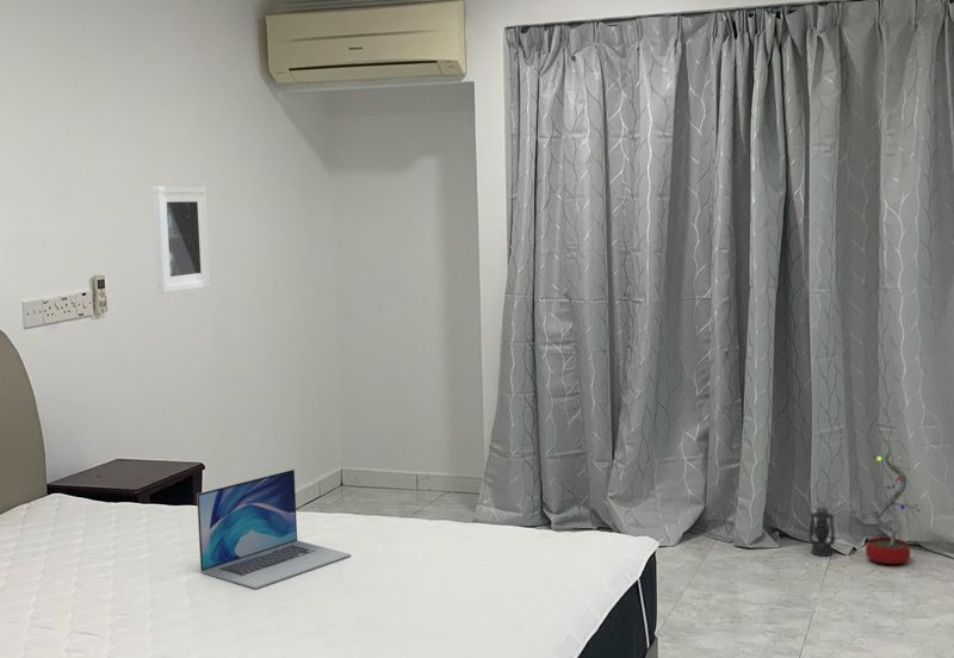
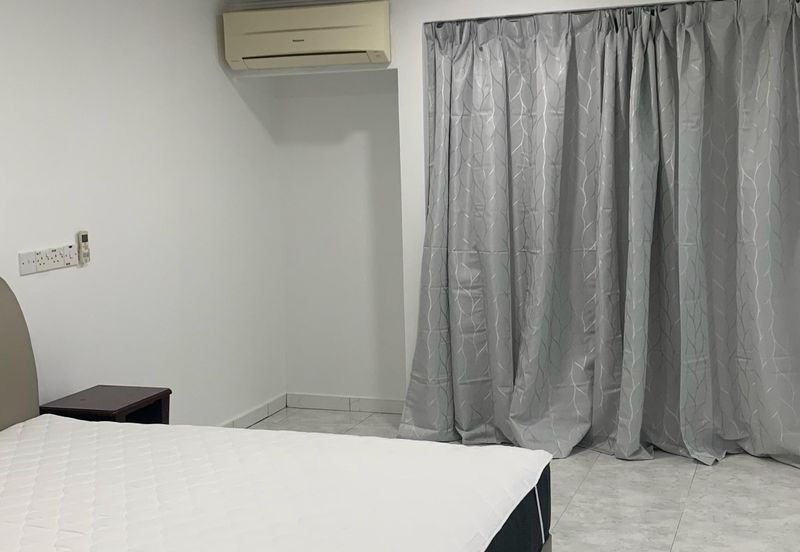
- decorative plant [861,445,921,565]
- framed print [151,185,212,294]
- lantern [807,477,836,557]
- laptop [196,468,352,590]
